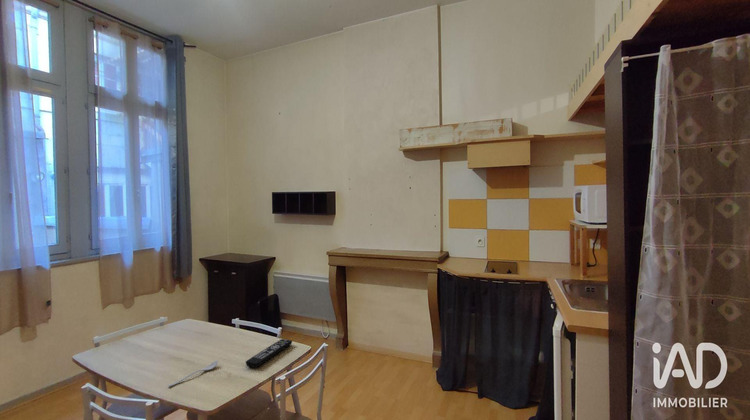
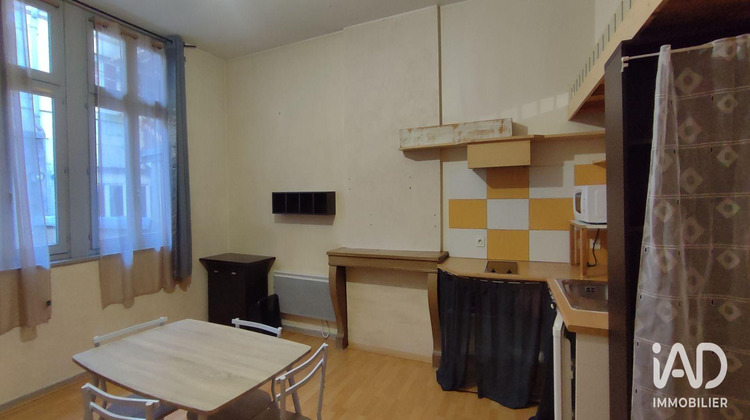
- spoon [167,360,219,387]
- remote control [245,338,293,369]
